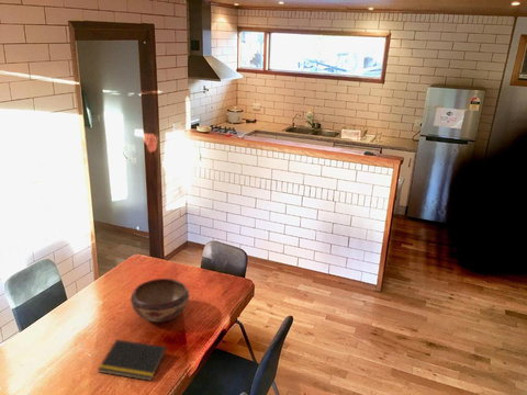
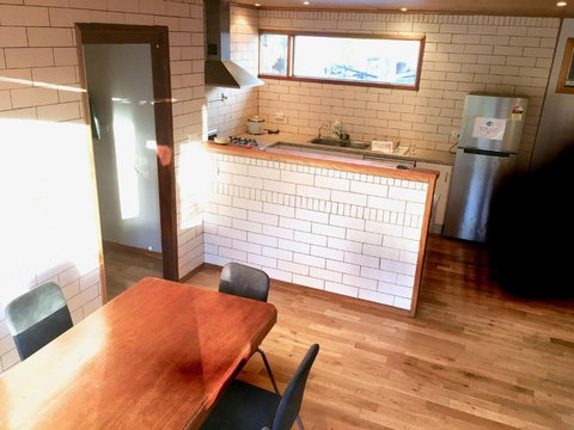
- decorative bowl [130,278,190,324]
- notepad [97,338,168,382]
